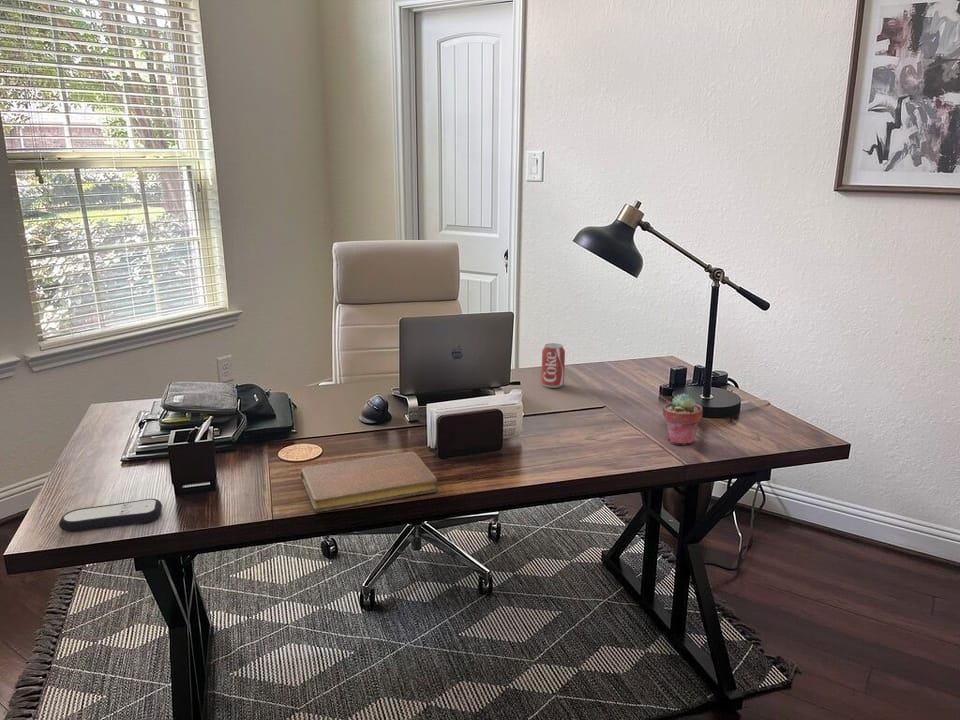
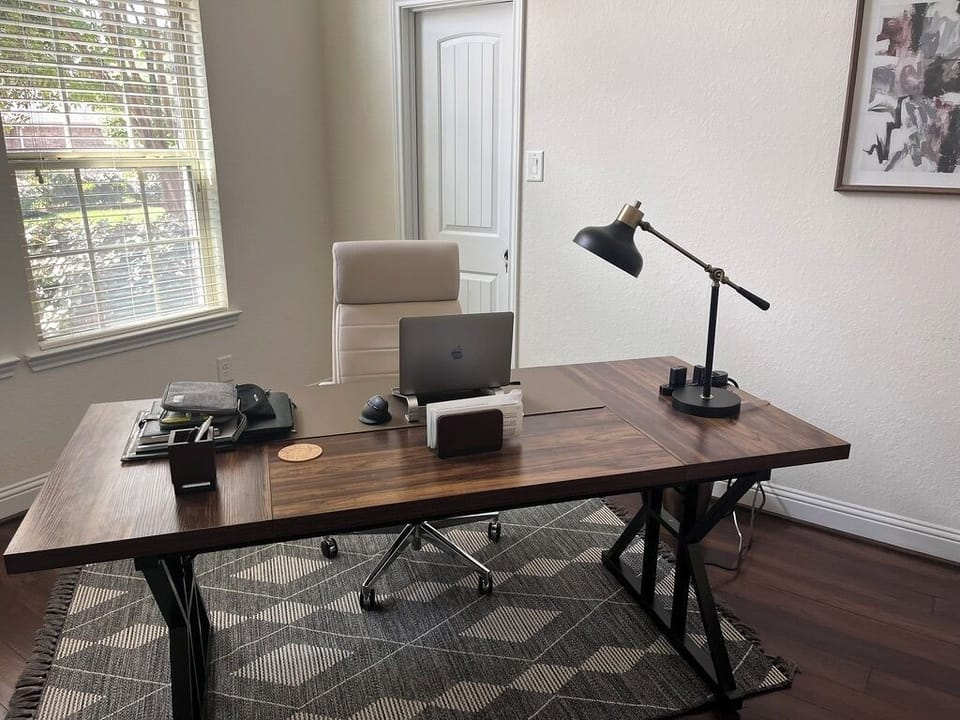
- notebook [300,450,439,513]
- beverage can [540,342,566,389]
- remote control [58,498,163,533]
- potted succulent [662,392,704,446]
